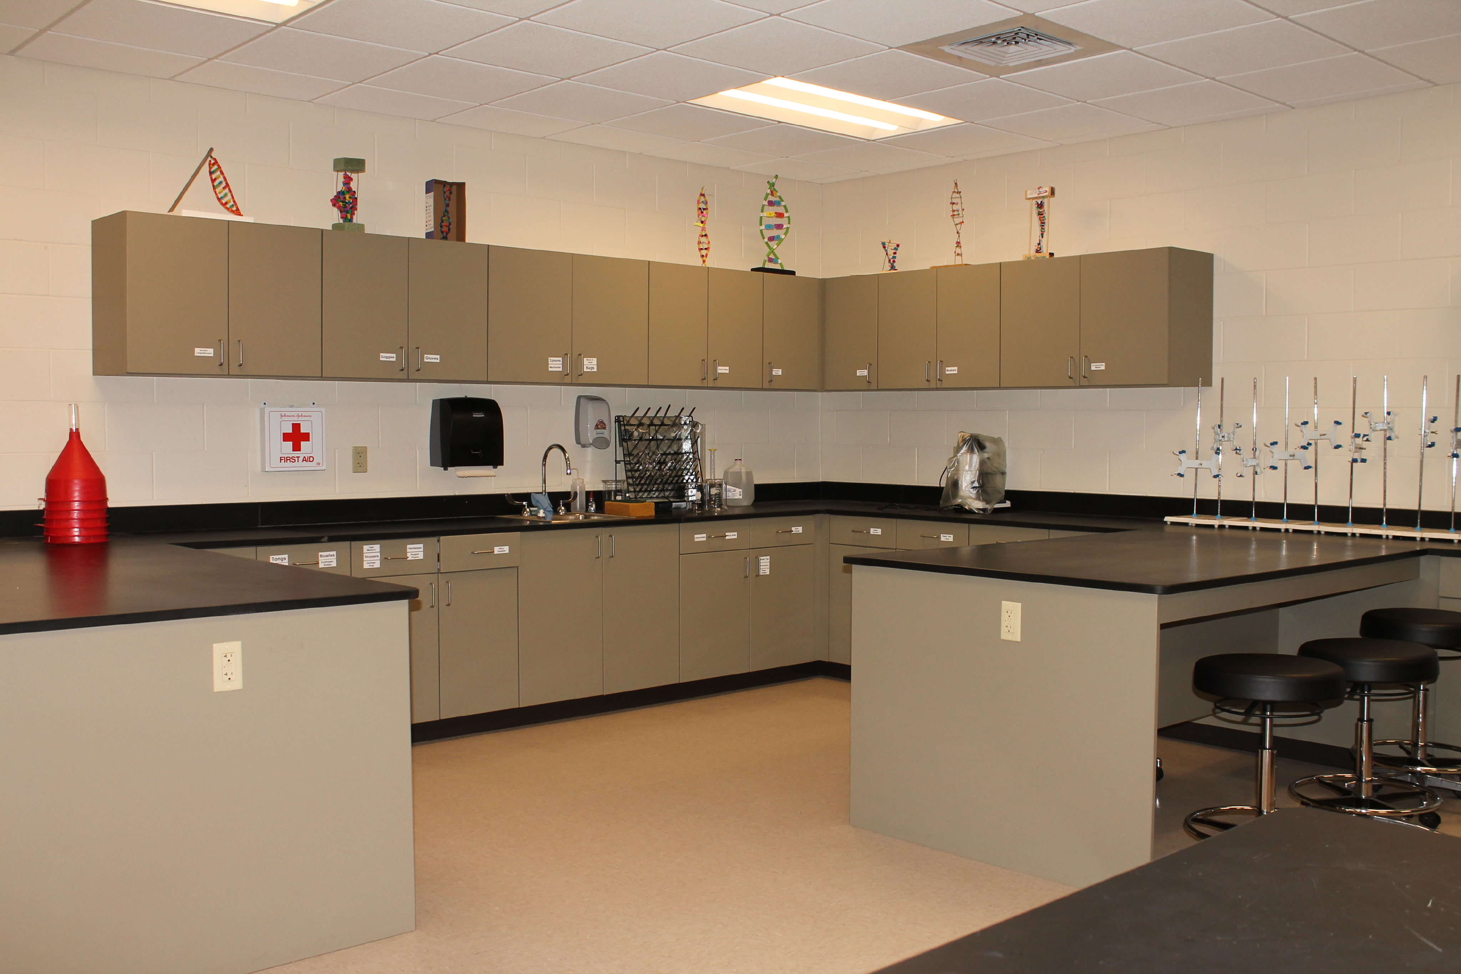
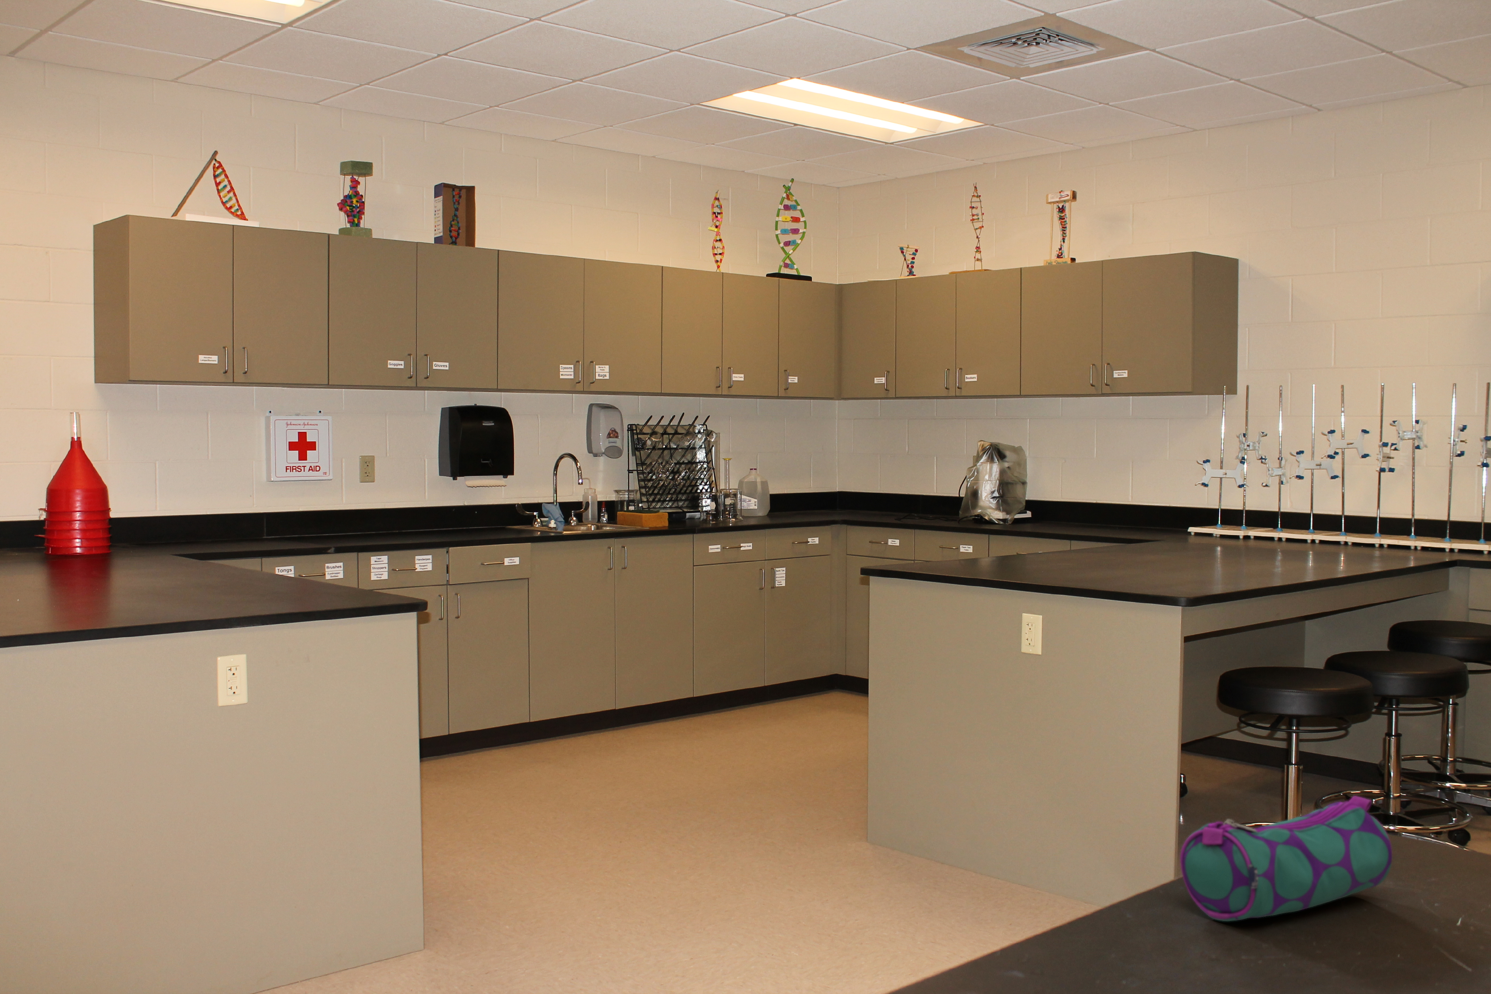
+ pencil case [1179,795,1392,922]
